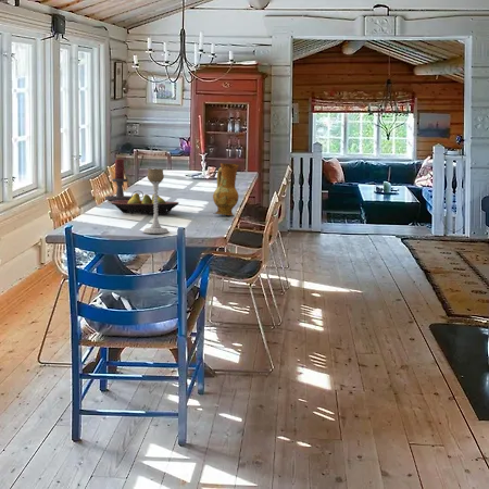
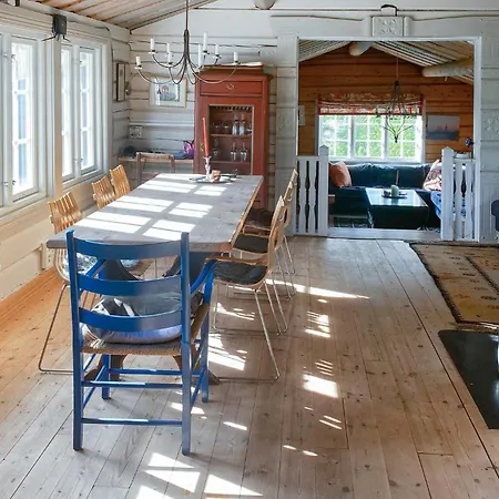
- fruit bowl [110,192,179,215]
- candle holder [142,167,170,235]
- ceramic jug [212,162,240,217]
- candle holder [104,158,145,202]
